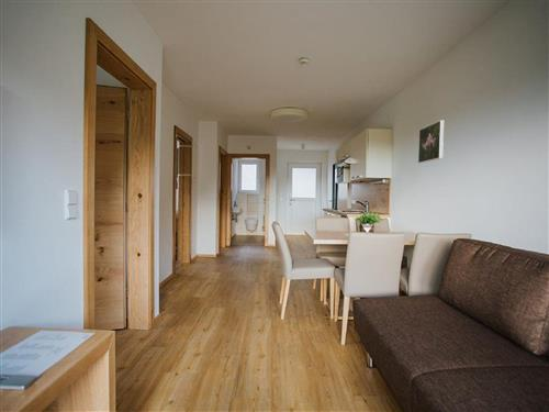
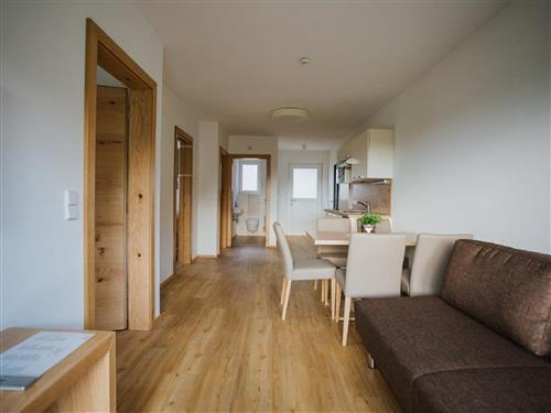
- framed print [417,119,445,164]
